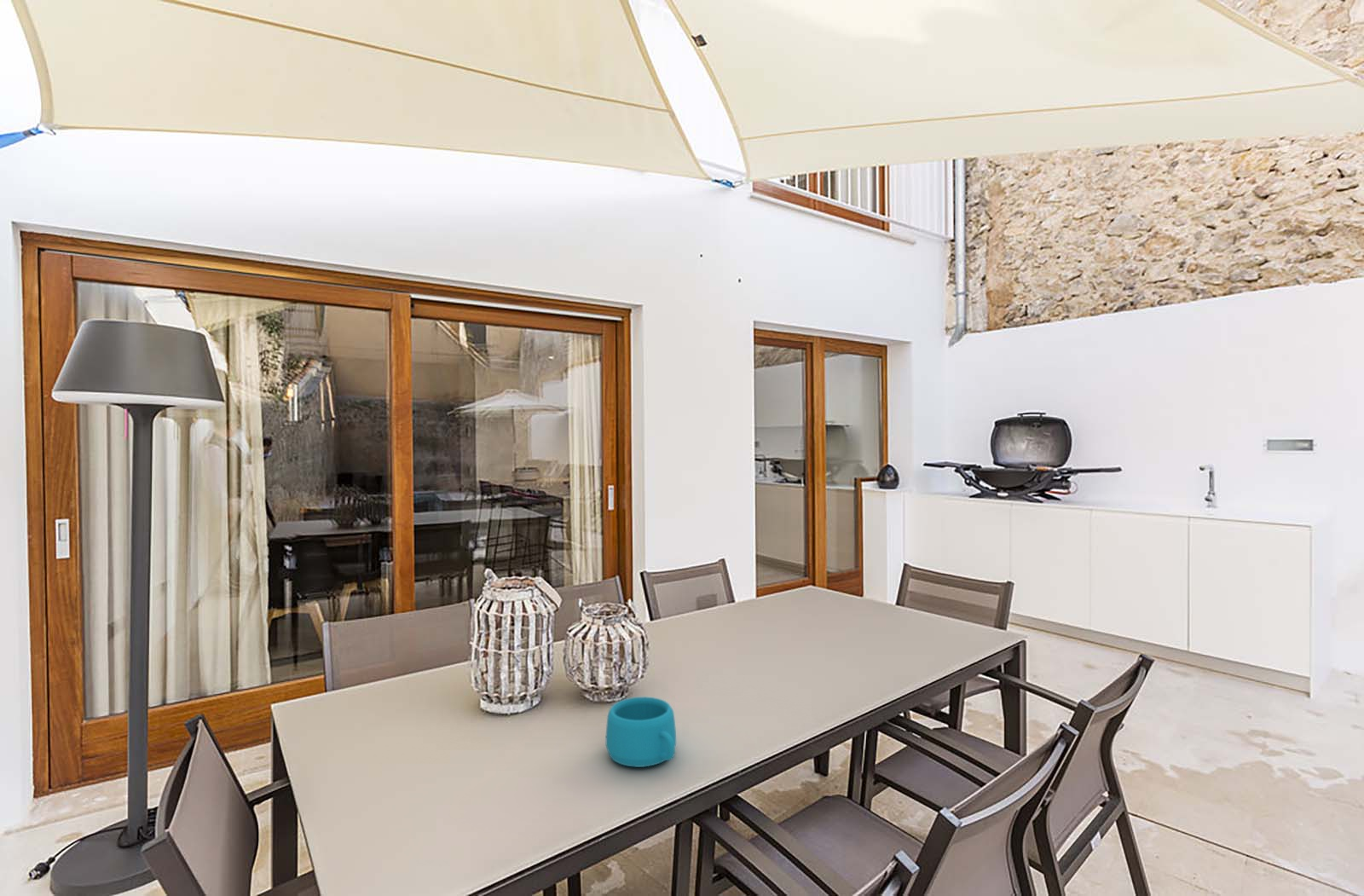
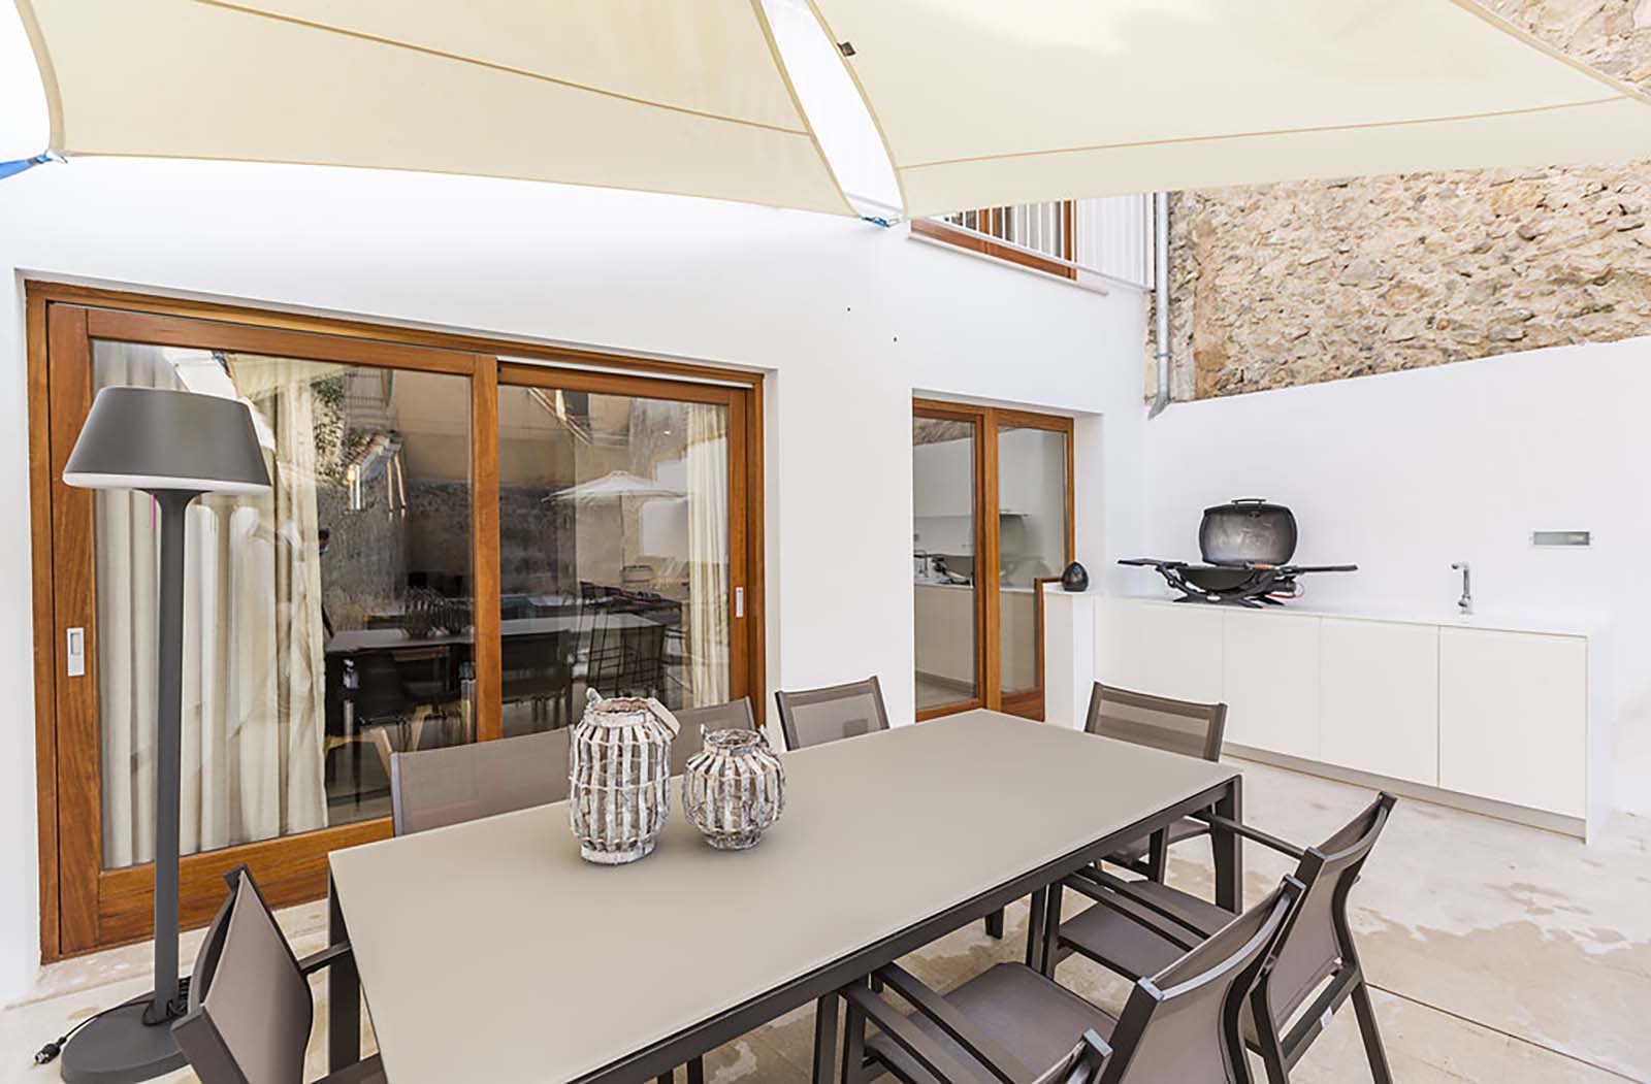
- cup [605,696,677,768]
